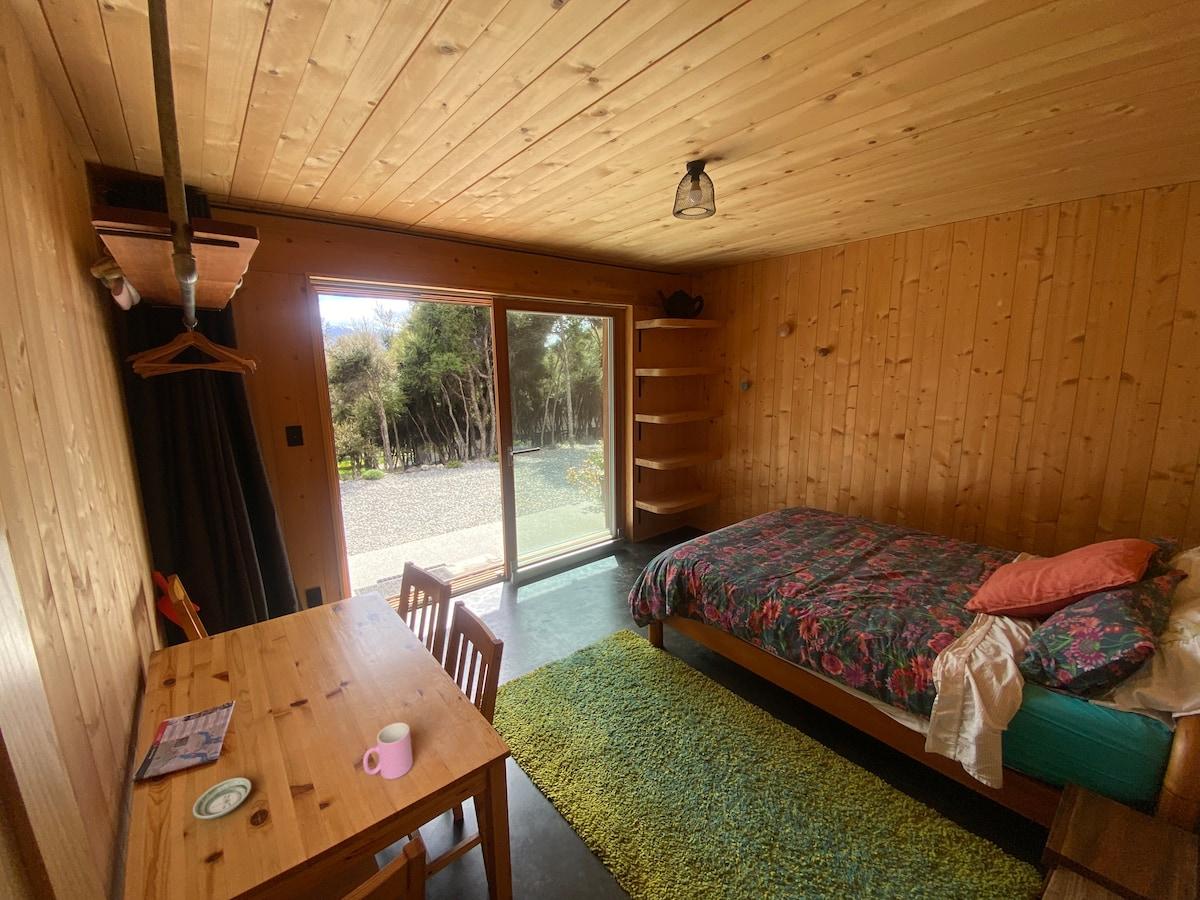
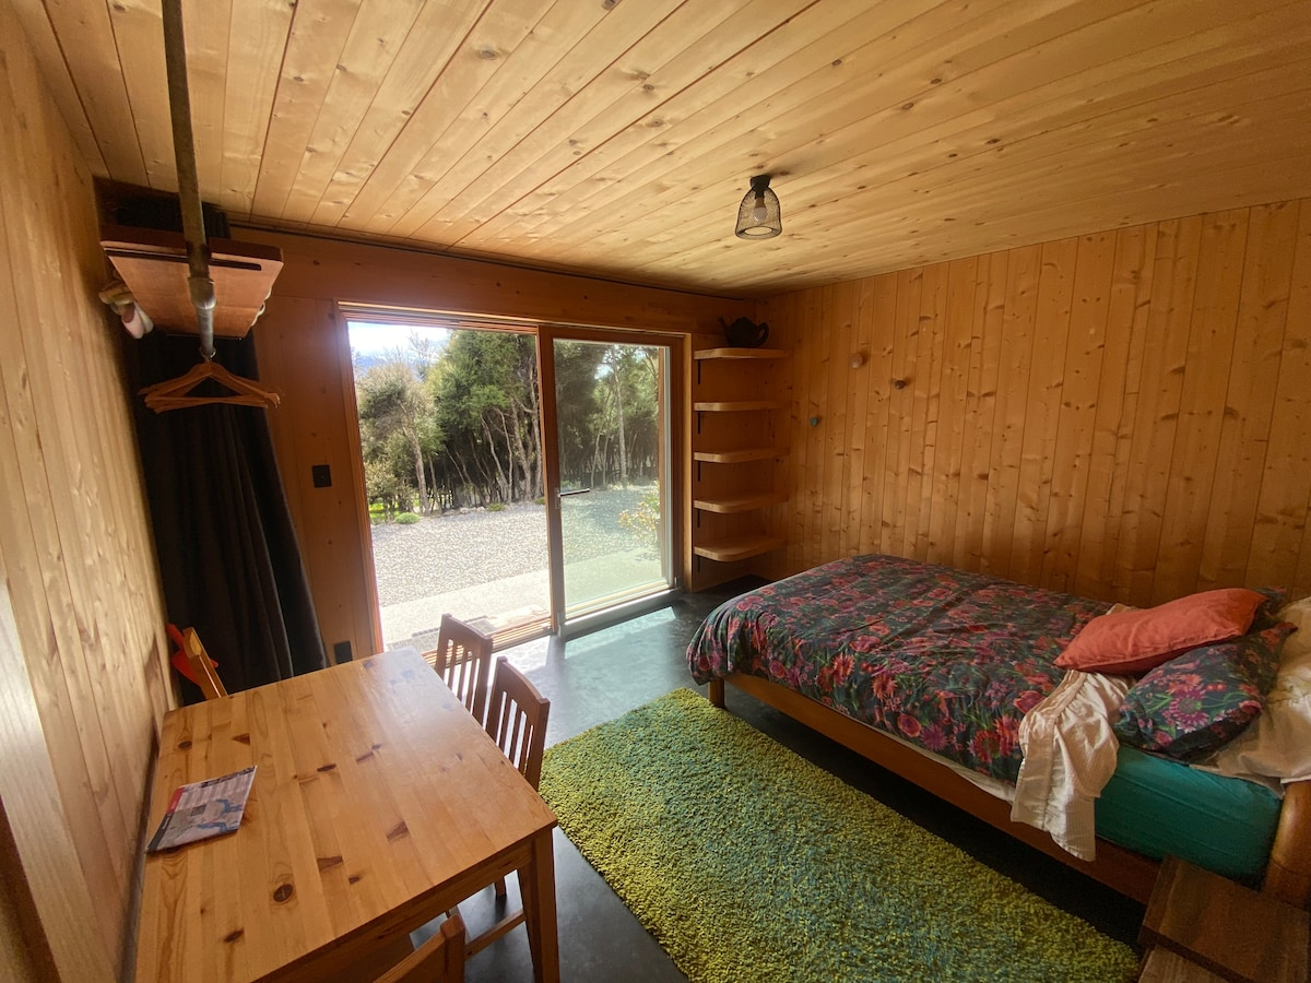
- cup [362,722,414,780]
- saucer [192,777,252,820]
